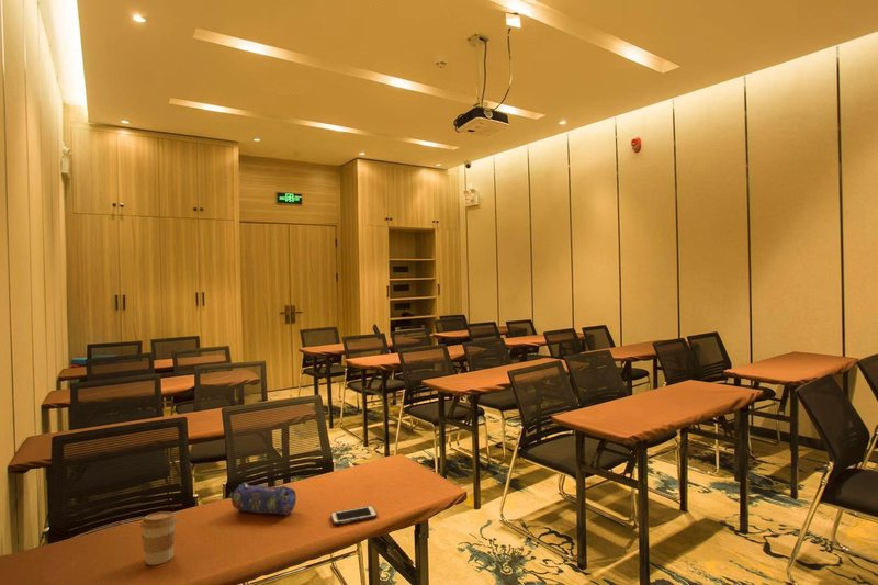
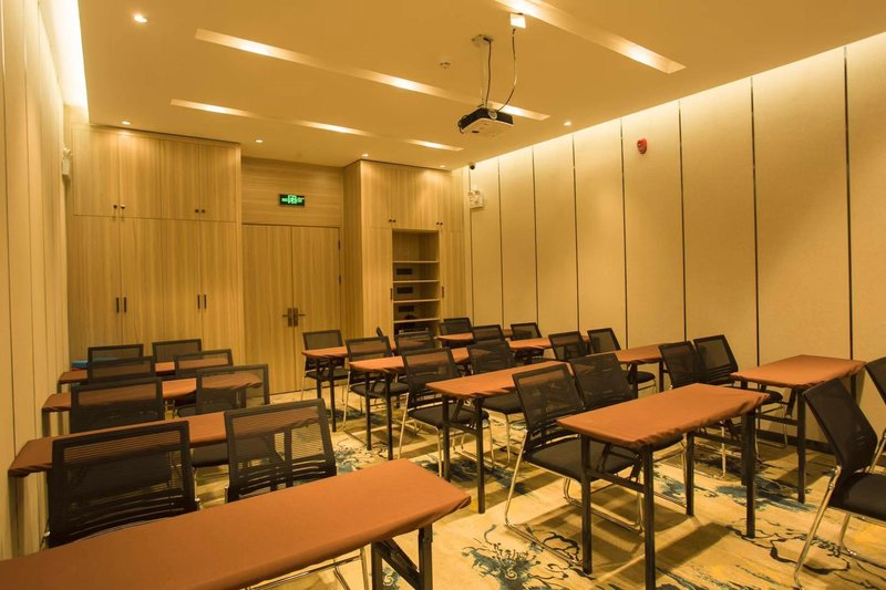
- pencil case [228,481,297,516]
- coffee cup [139,510,178,566]
- cell phone [329,505,379,526]
